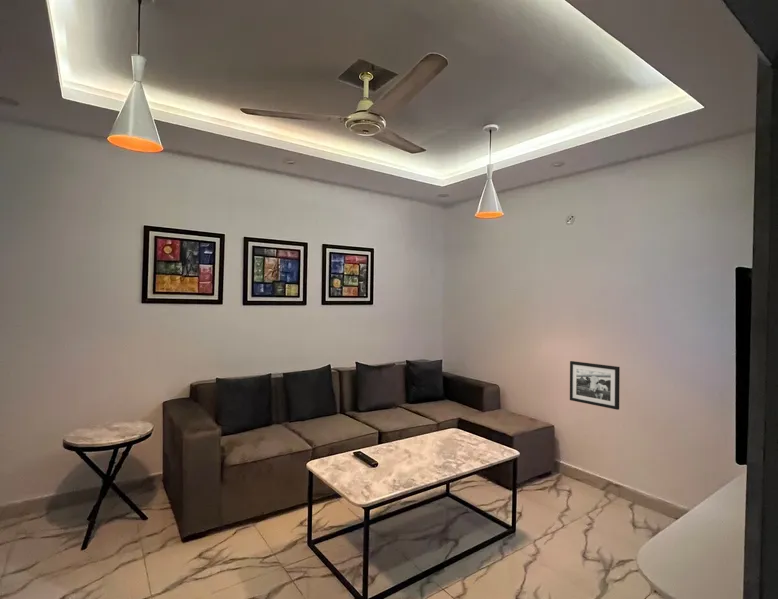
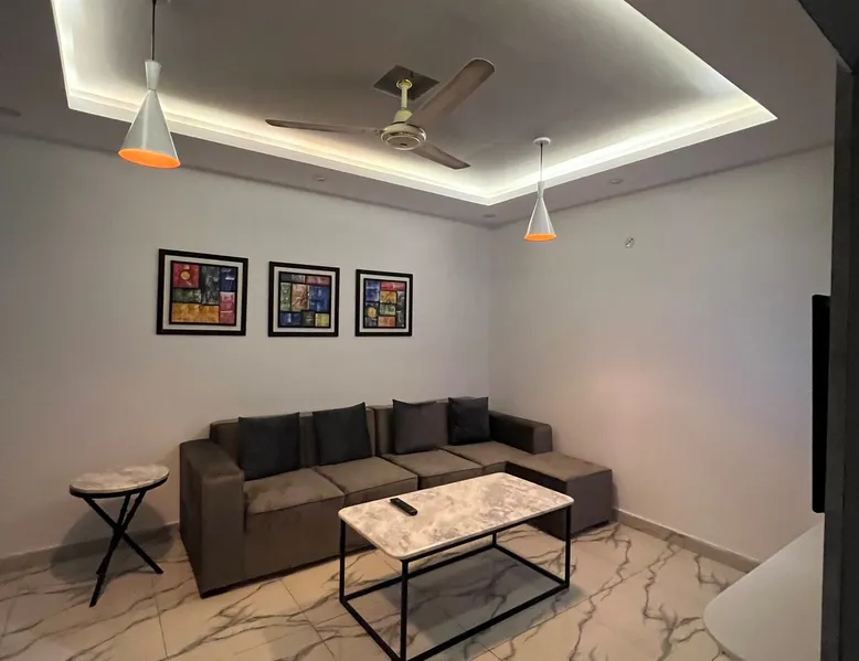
- picture frame [569,360,621,411]
